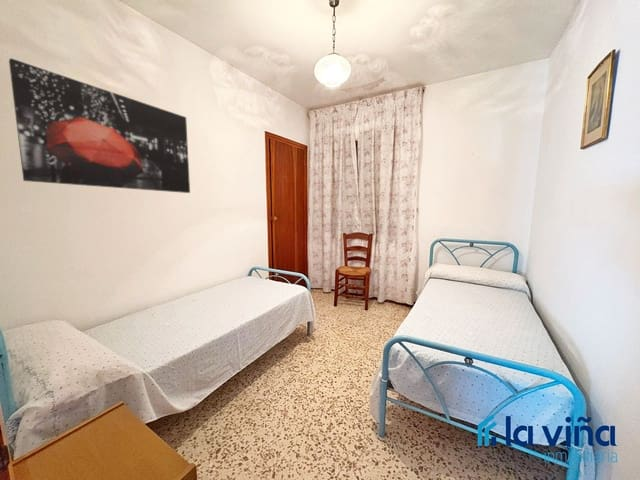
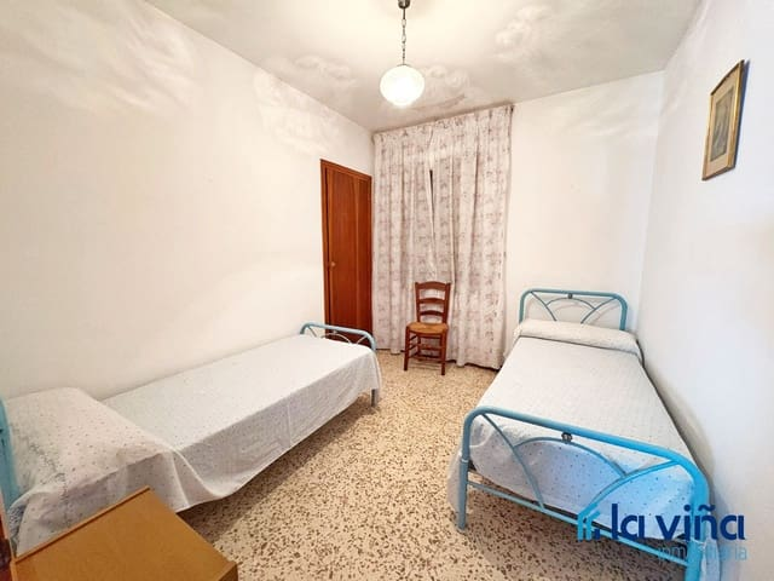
- wall art [8,57,191,194]
